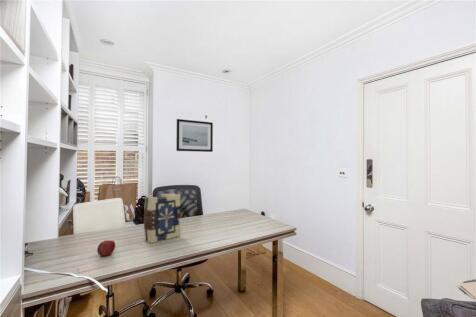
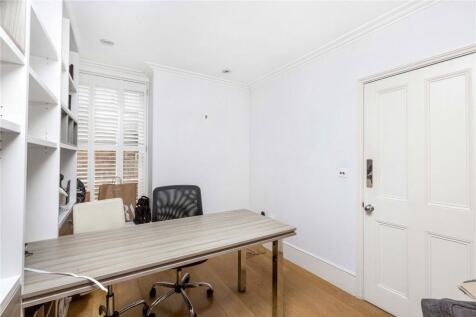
- wall art [175,118,214,153]
- book [143,192,182,244]
- apple [96,239,116,258]
